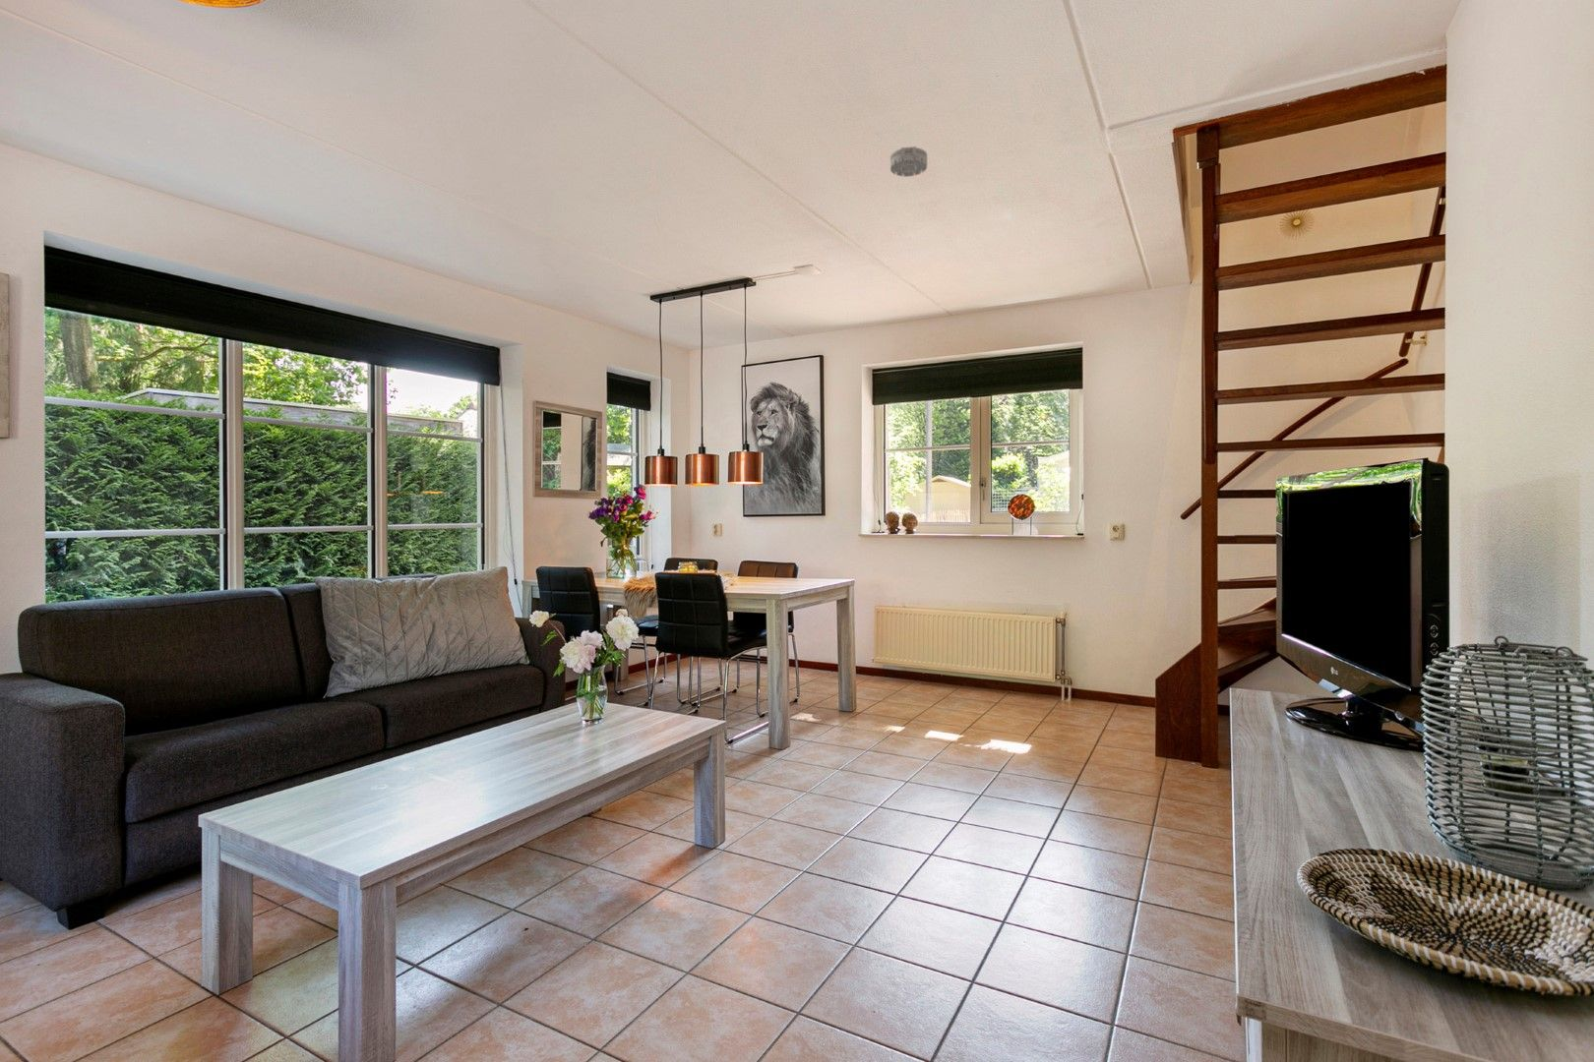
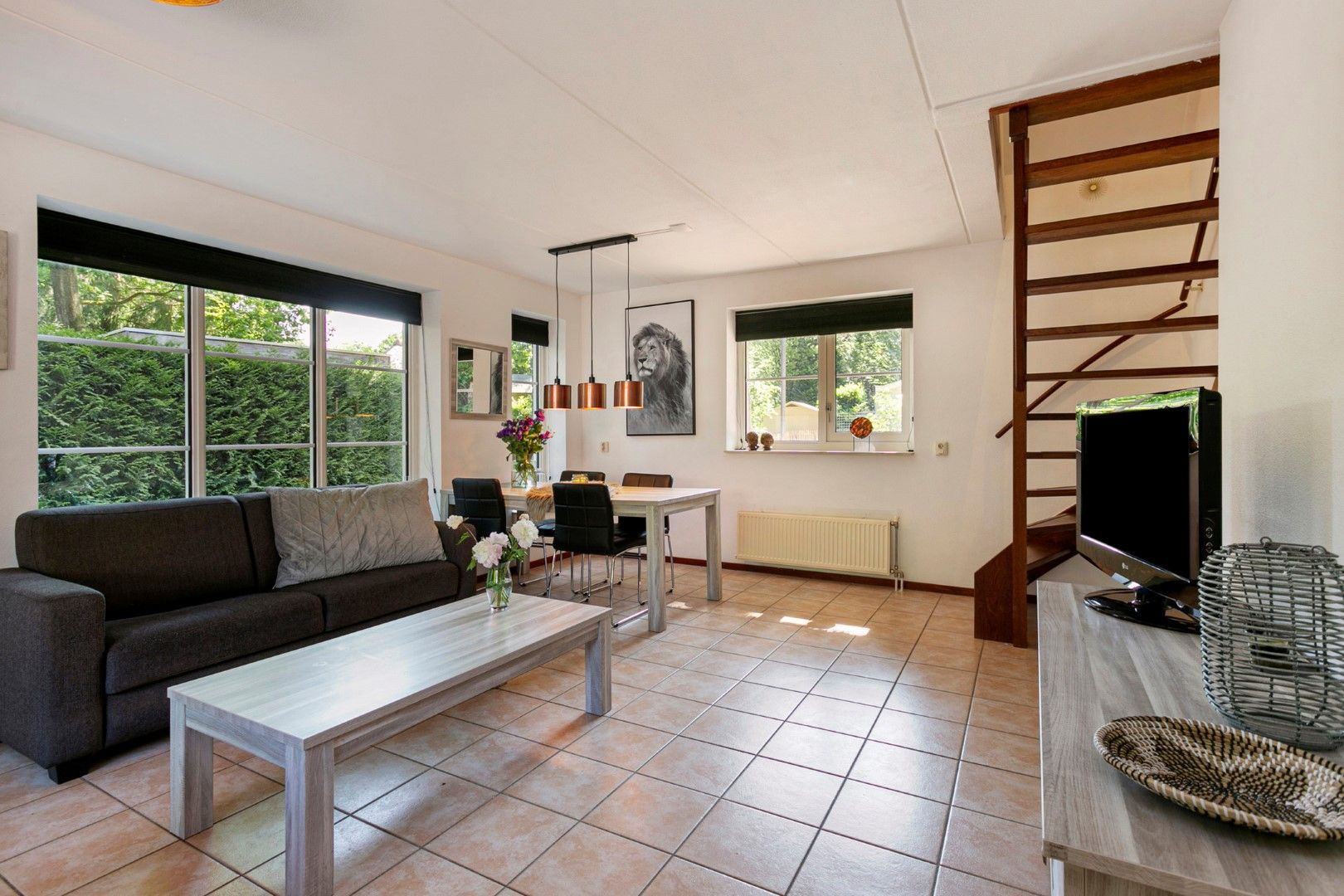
- smoke detector [890,146,927,178]
